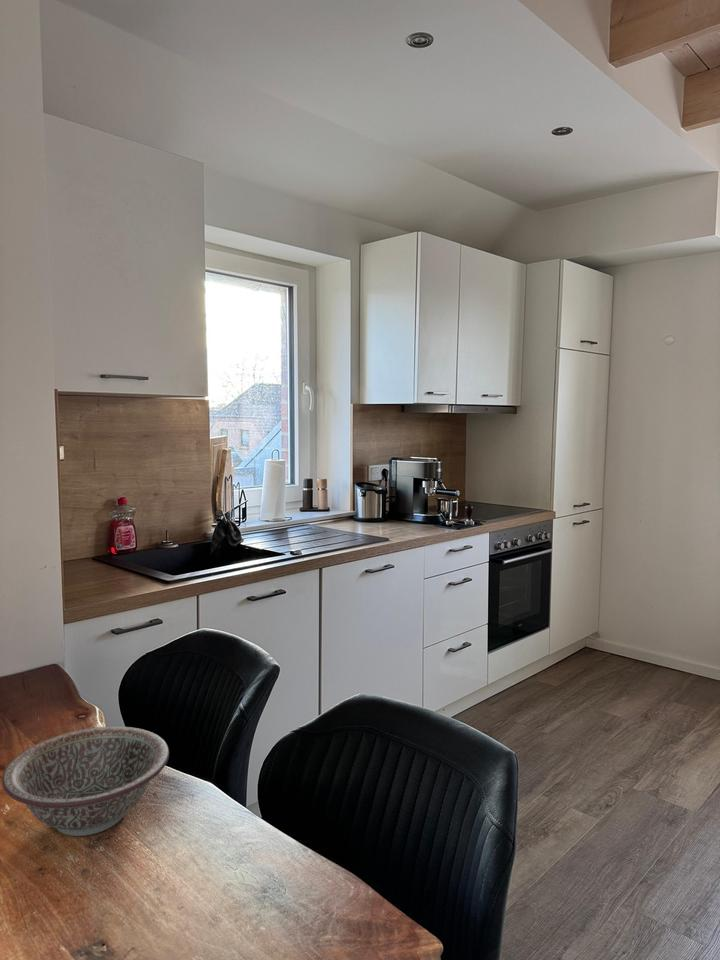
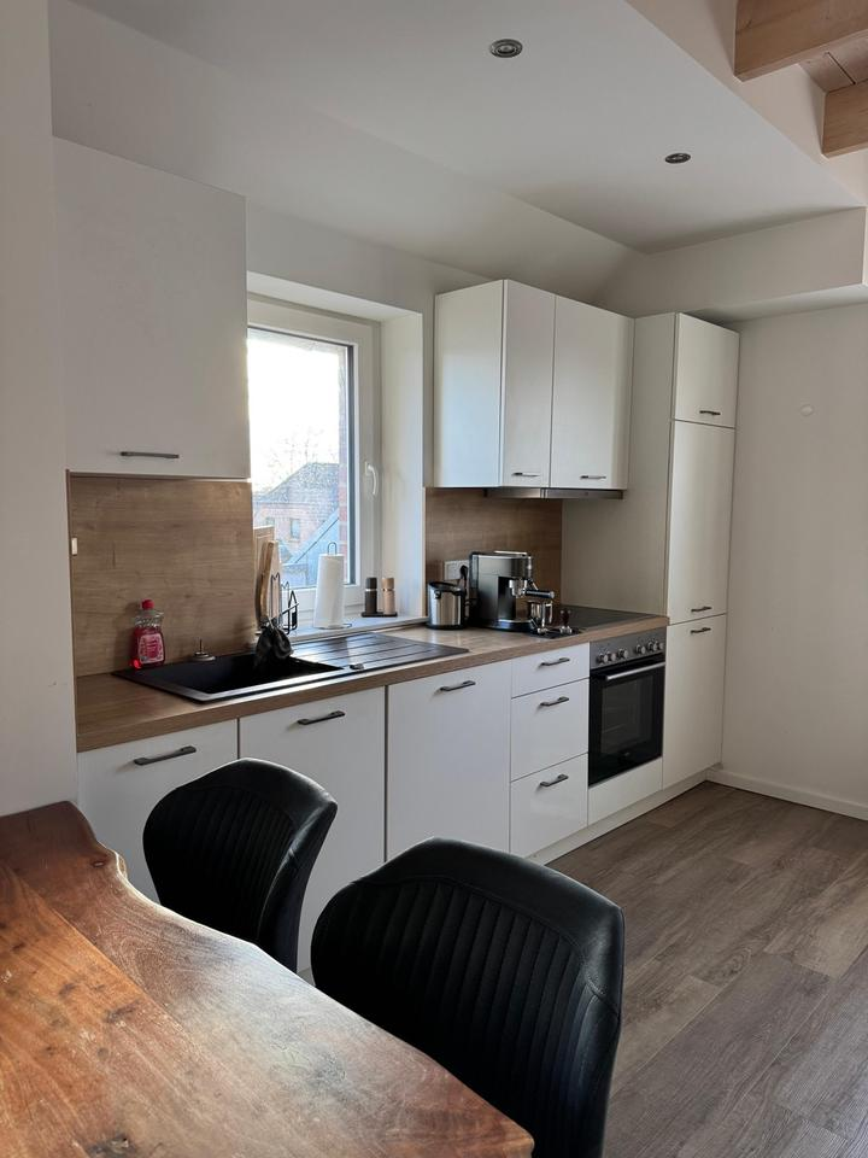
- decorative bowl [1,725,170,837]
